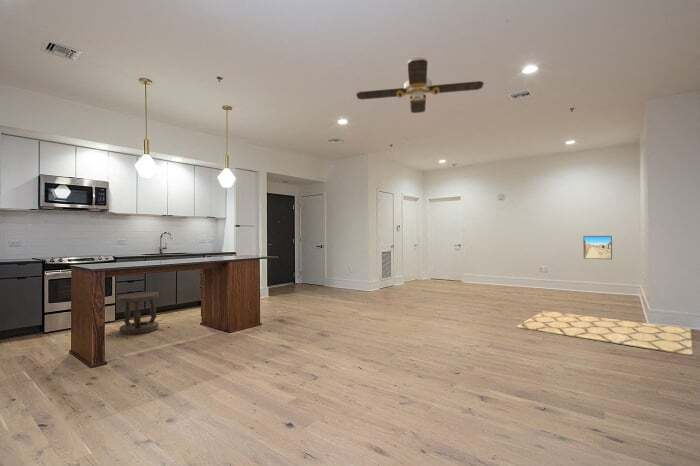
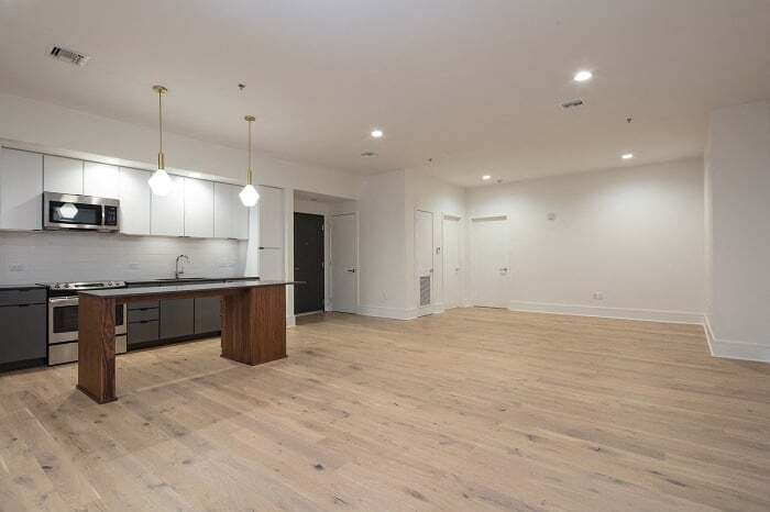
- ceiling fan [355,56,485,114]
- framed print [582,235,613,260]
- stool [116,291,160,336]
- rug [516,310,694,356]
